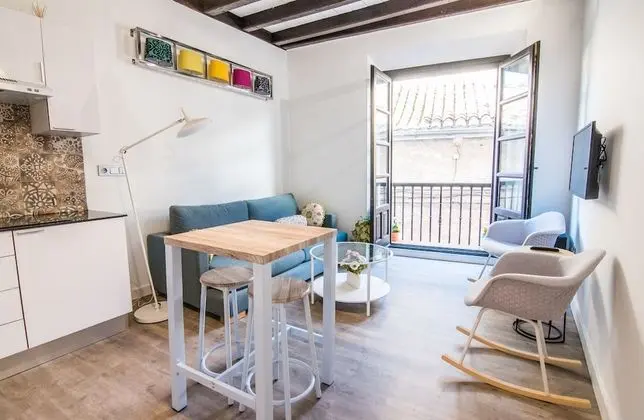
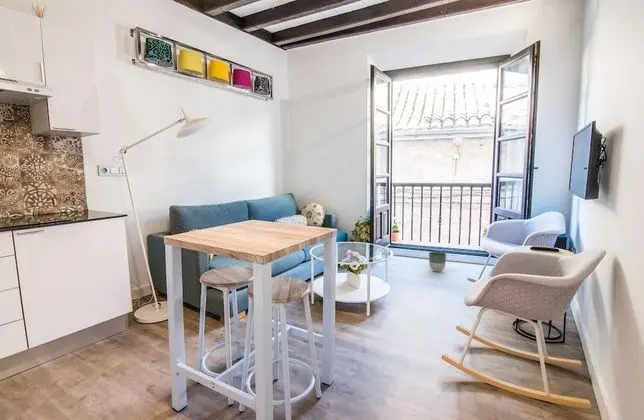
+ planter [428,251,447,273]
